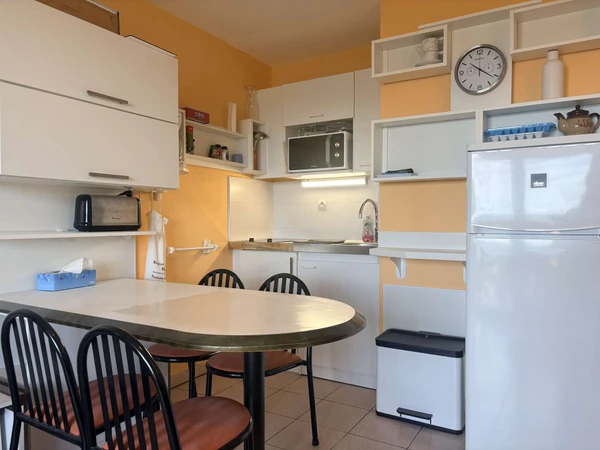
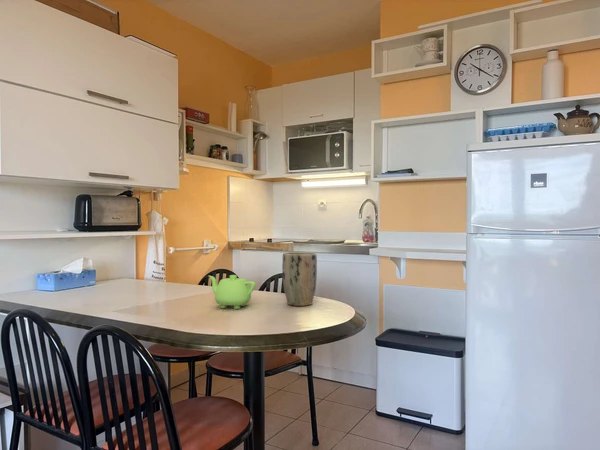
+ plant pot [281,251,318,307]
+ teapot [208,274,257,310]
